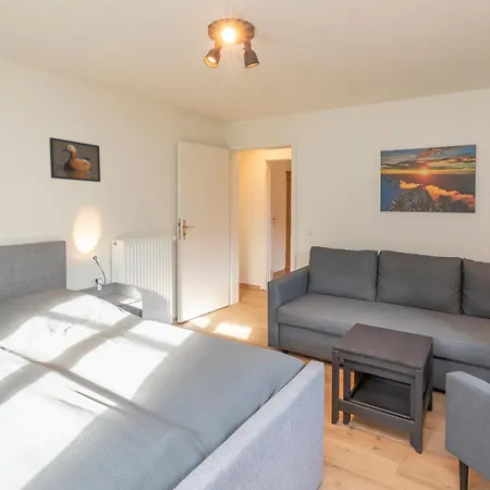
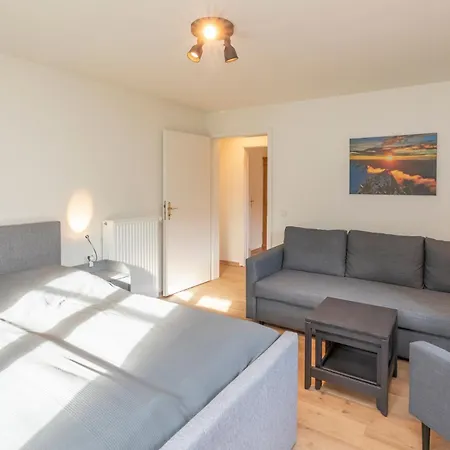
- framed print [48,136,101,183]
